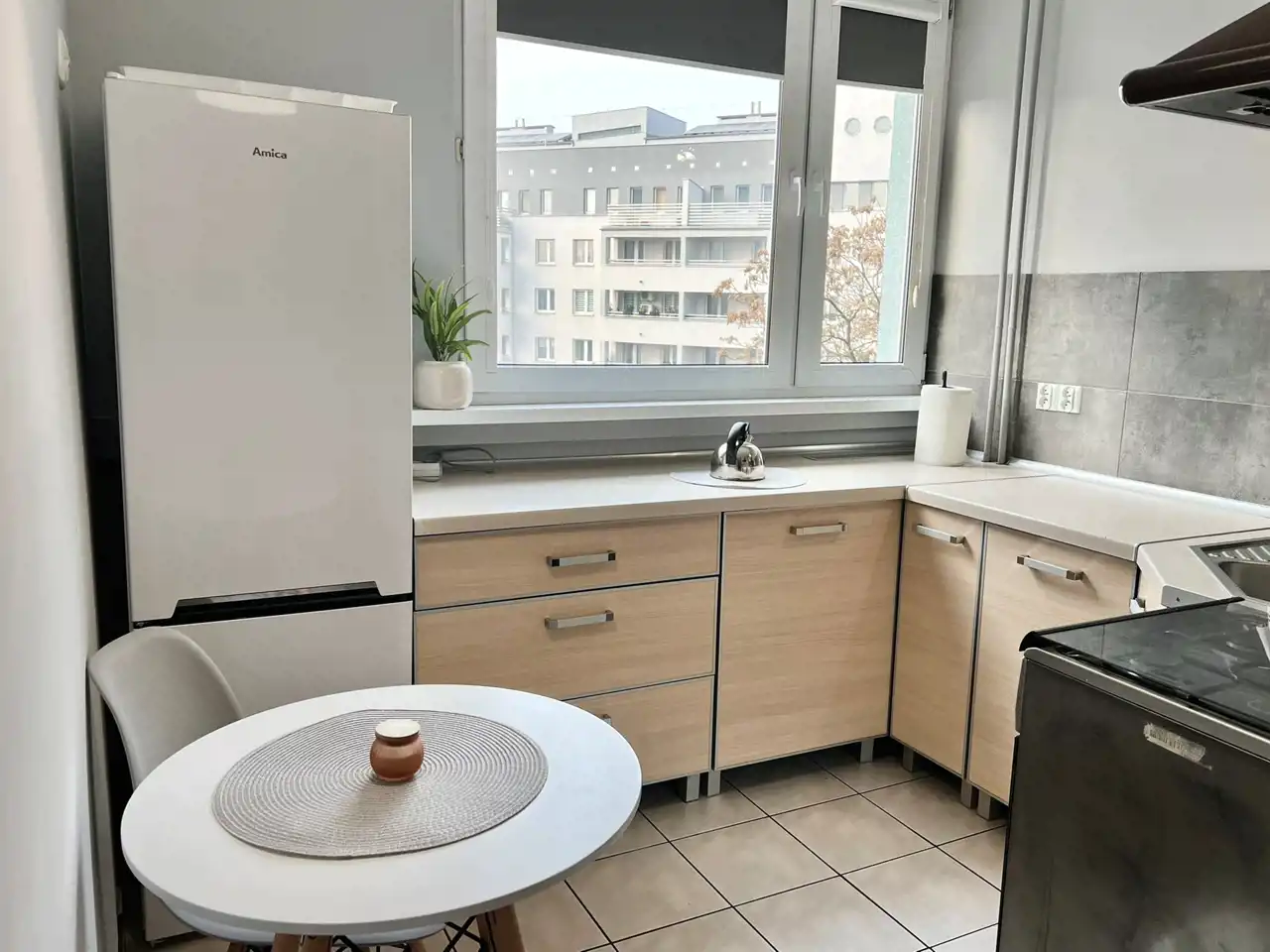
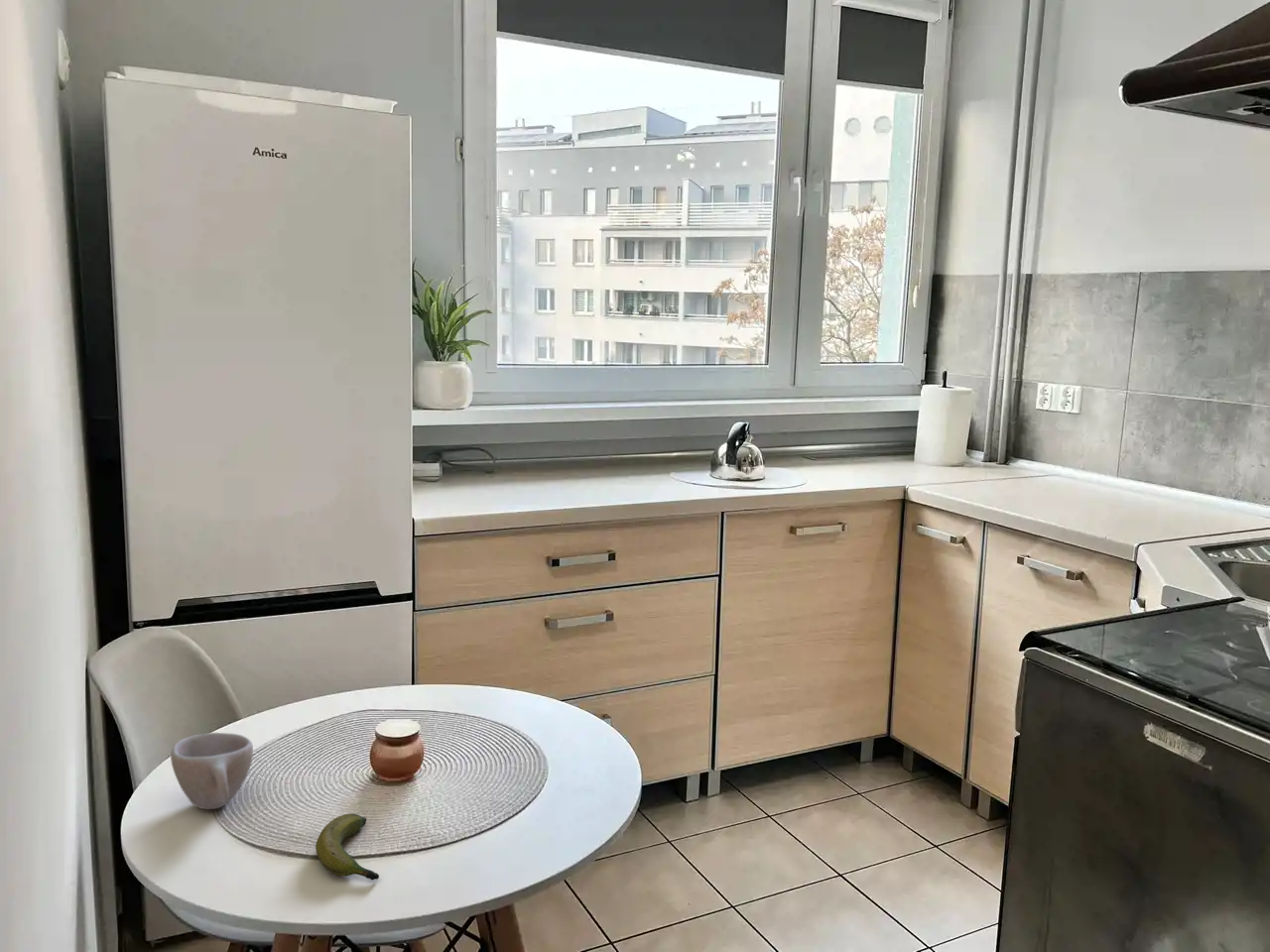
+ banana [315,812,380,881]
+ cup [170,732,254,810]
